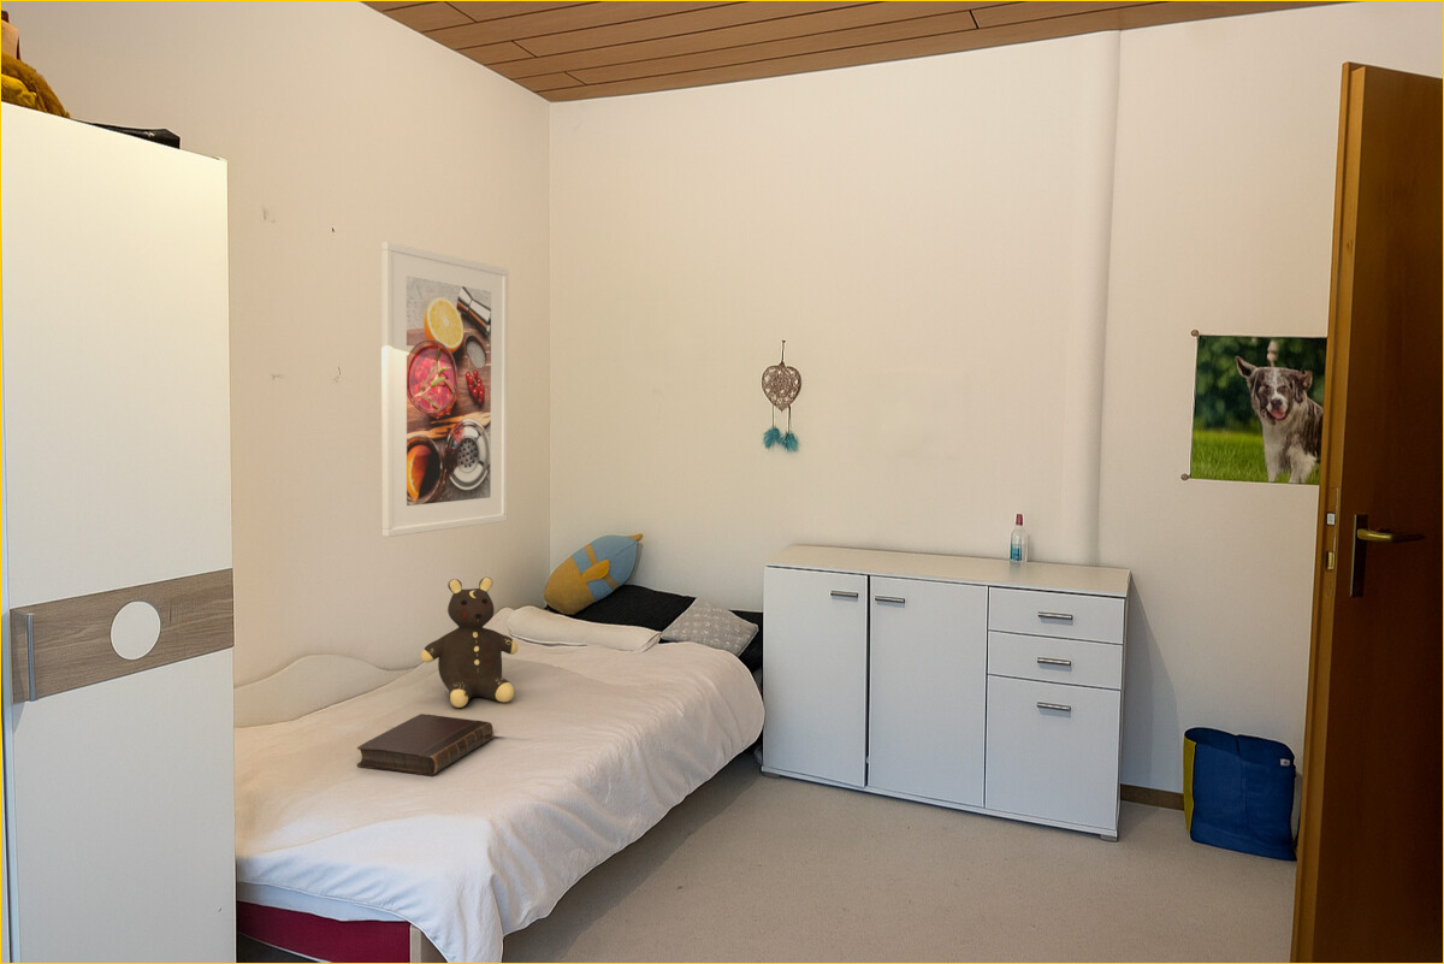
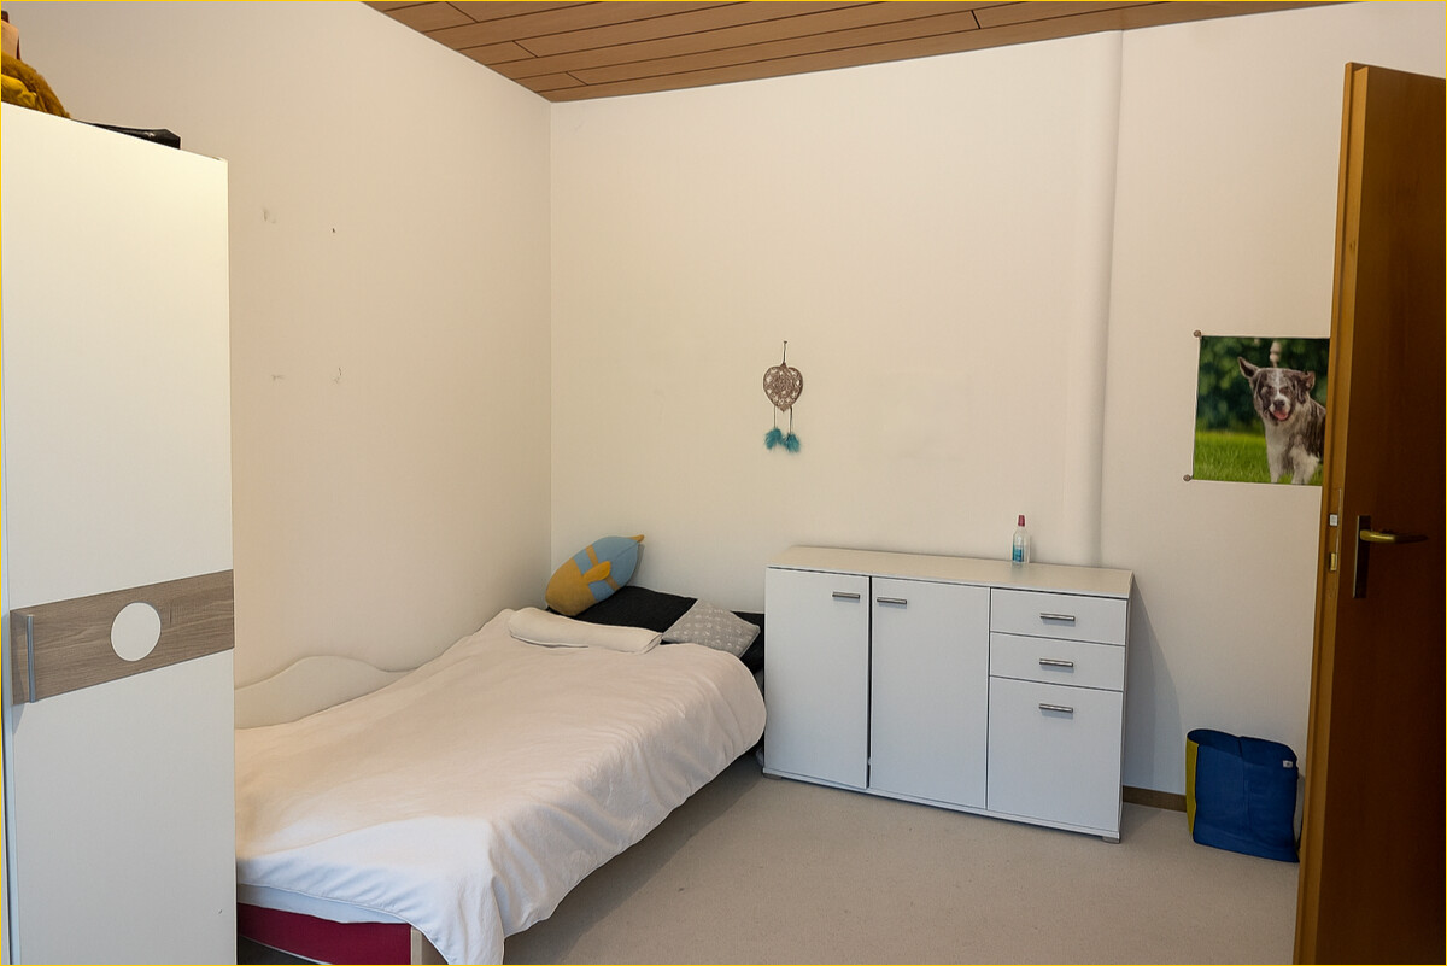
- teddy bear [420,576,520,709]
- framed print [380,241,509,538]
- book [356,712,495,777]
